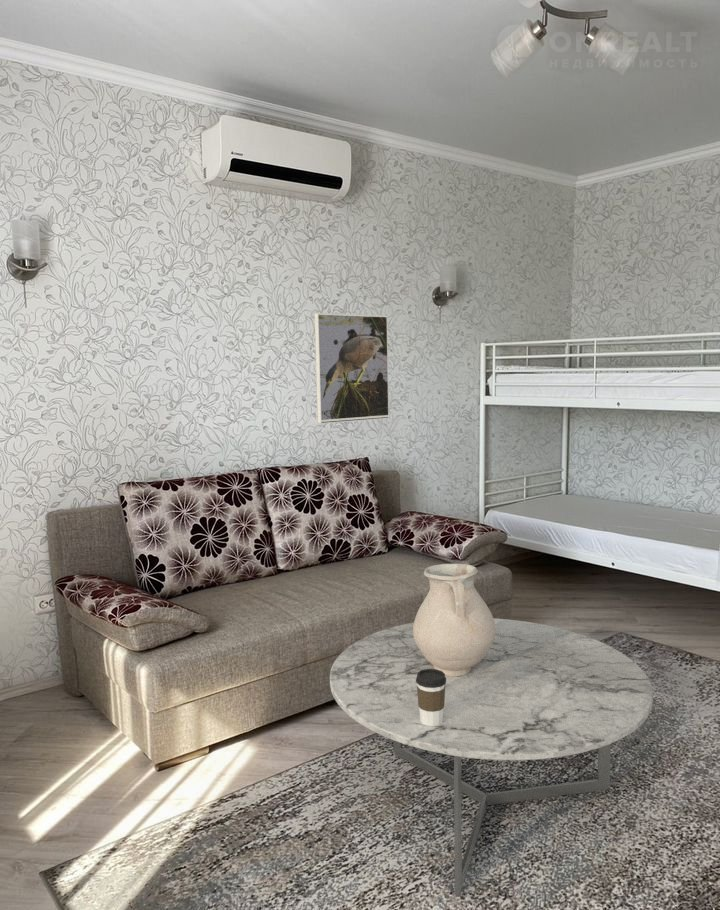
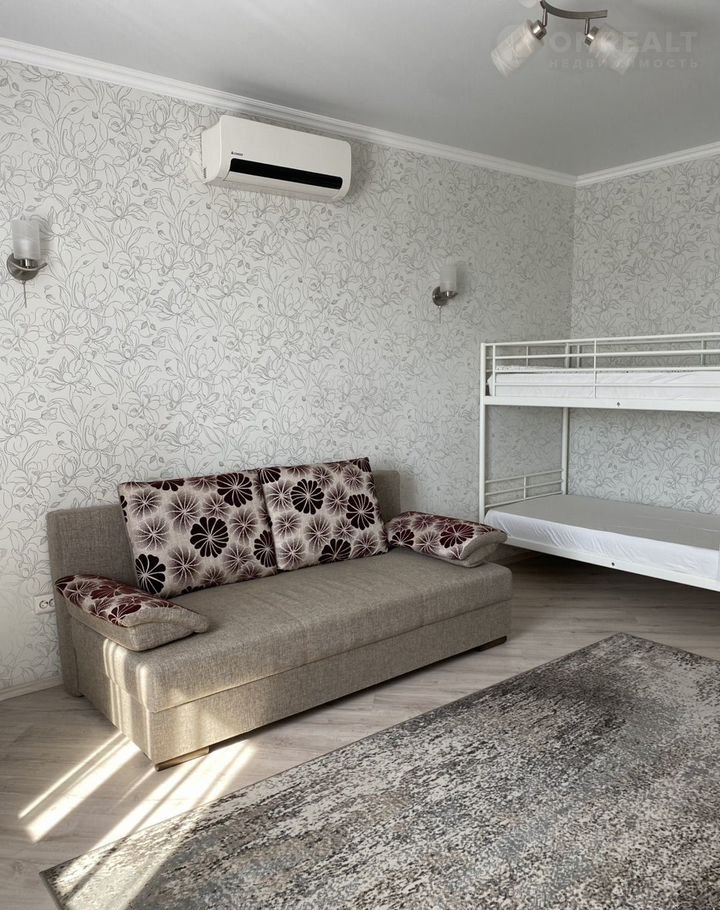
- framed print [313,312,390,425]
- coffee table [329,618,654,897]
- vase [413,563,496,676]
- coffee cup [416,669,446,726]
